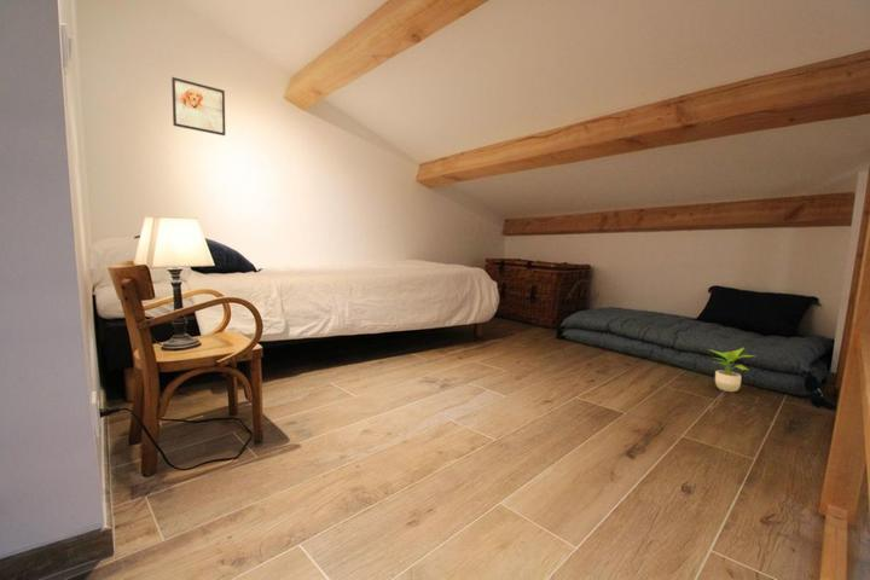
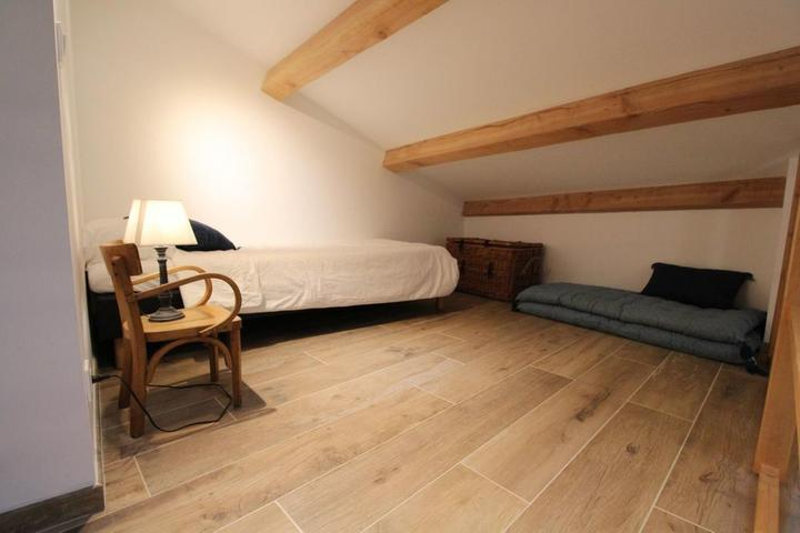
- potted plant [708,347,756,393]
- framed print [170,76,226,137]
